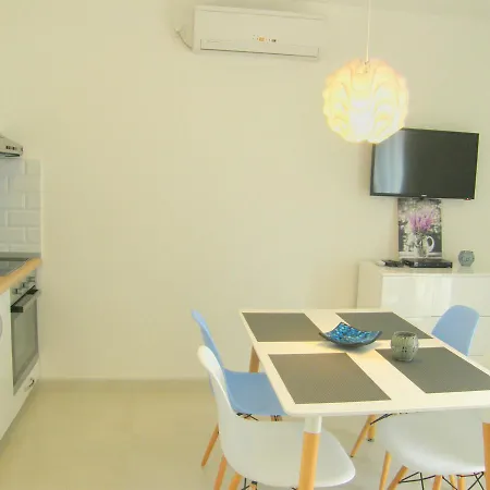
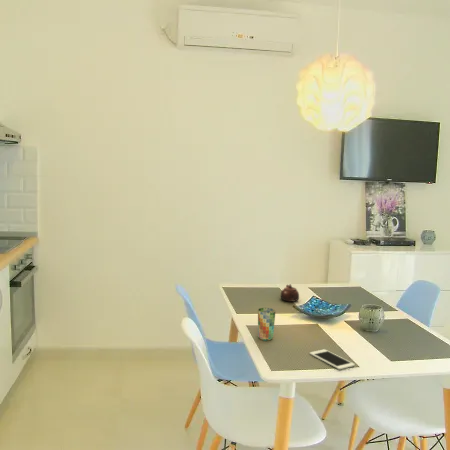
+ teapot [280,283,300,303]
+ cell phone [309,348,356,370]
+ cup [257,307,276,342]
